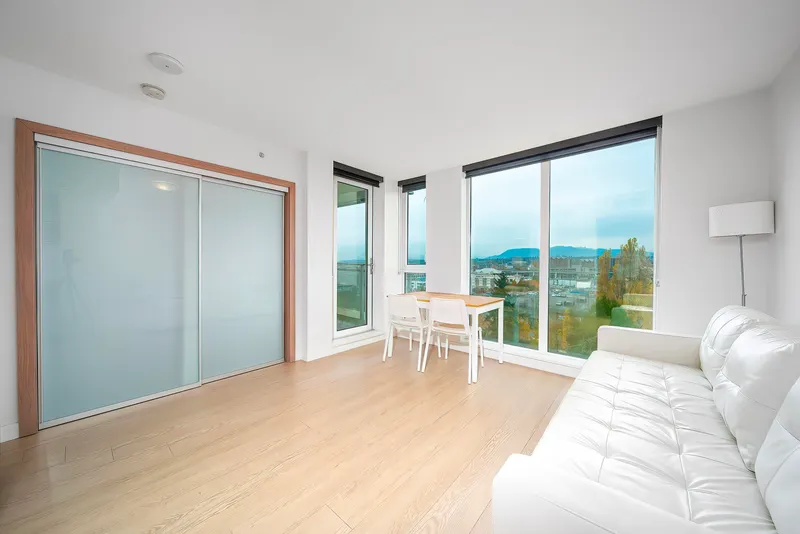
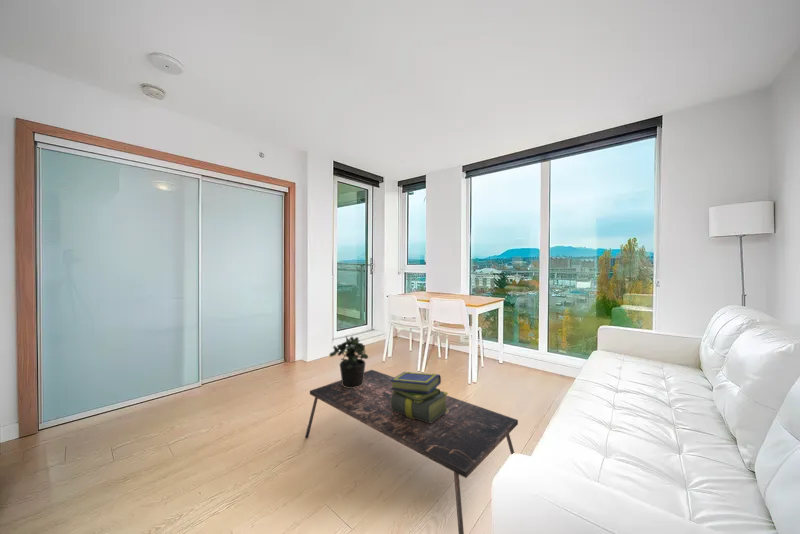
+ stack of books [390,371,449,423]
+ potted plant [329,335,369,388]
+ coffee table [304,369,519,534]
